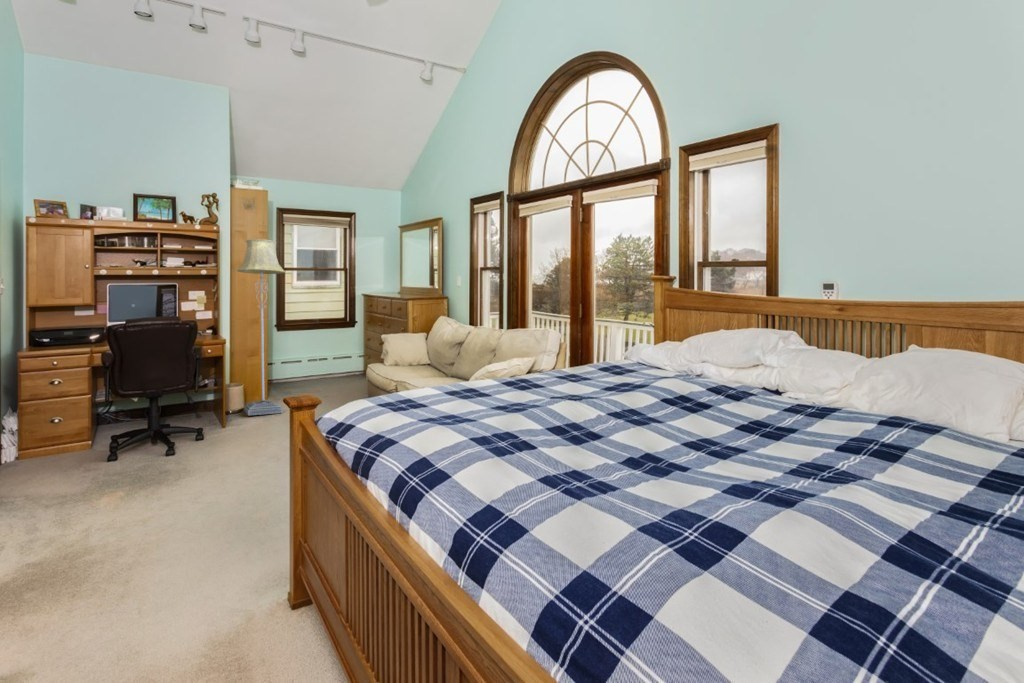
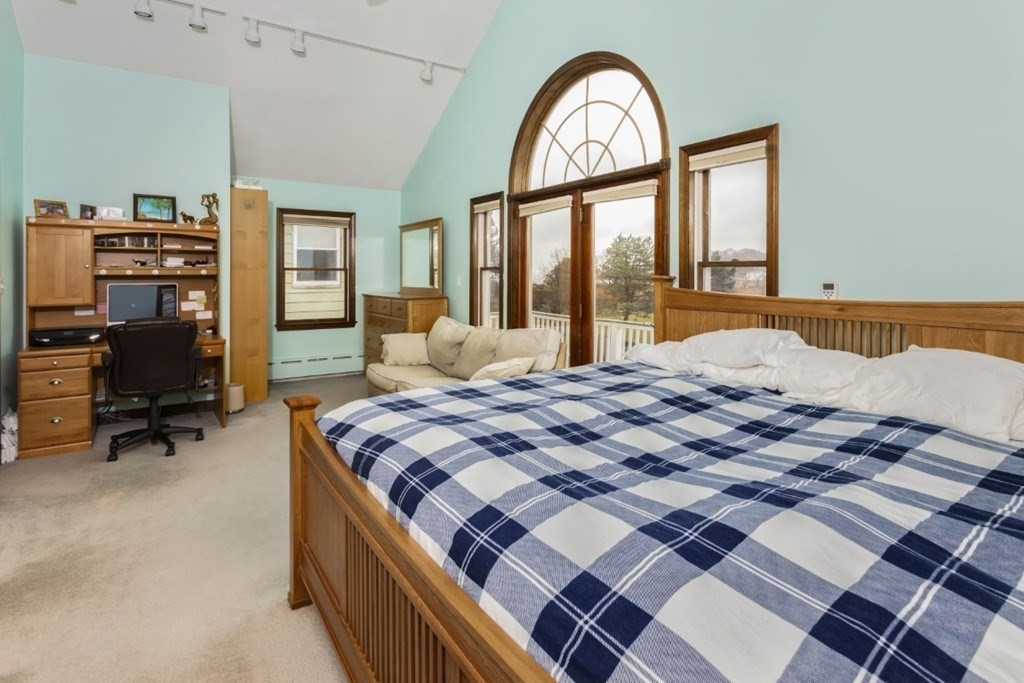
- floor lamp [236,238,286,416]
